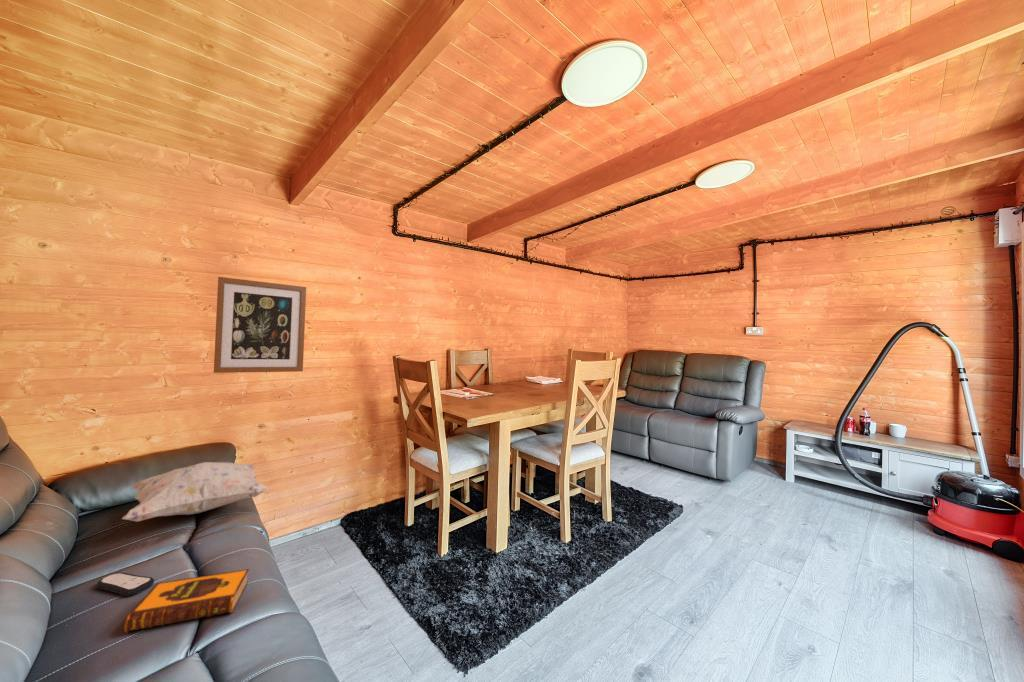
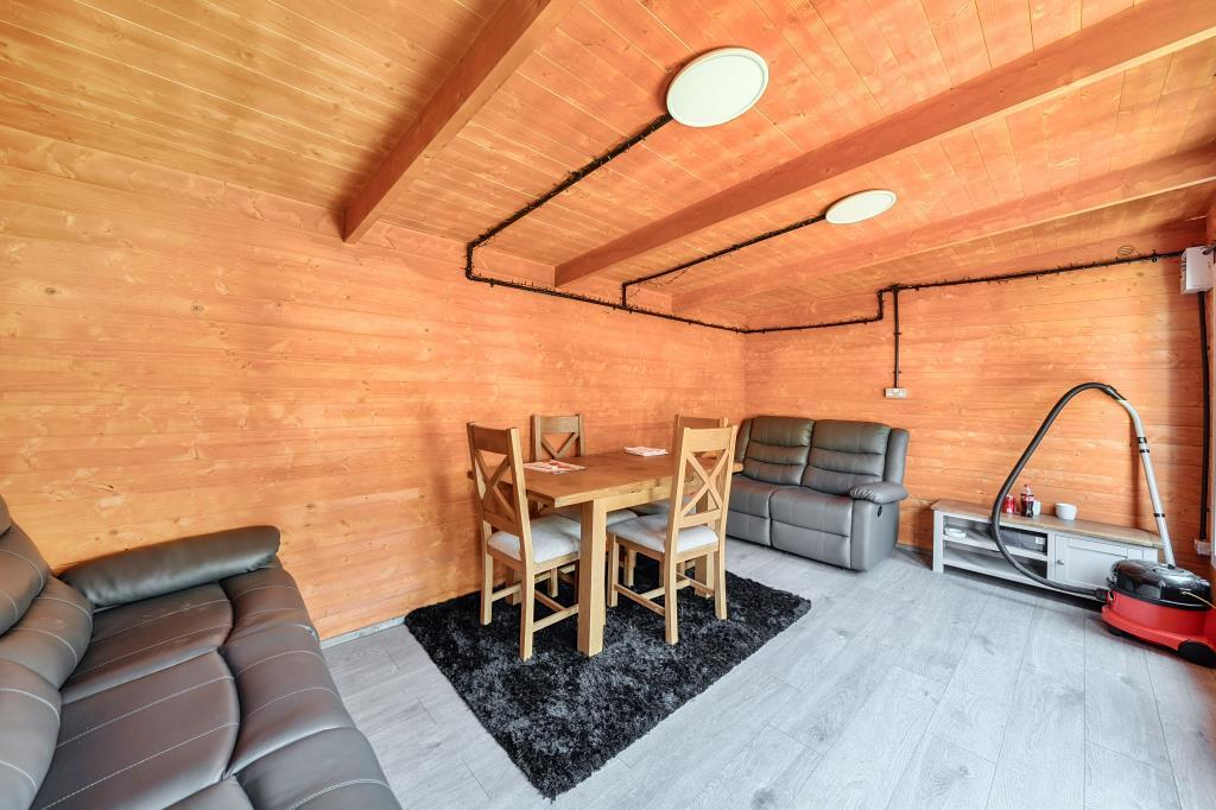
- remote control [96,572,155,597]
- decorative pillow [121,461,271,523]
- wall art [213,276,307,374]
- hardback book [123,568,250,633]
